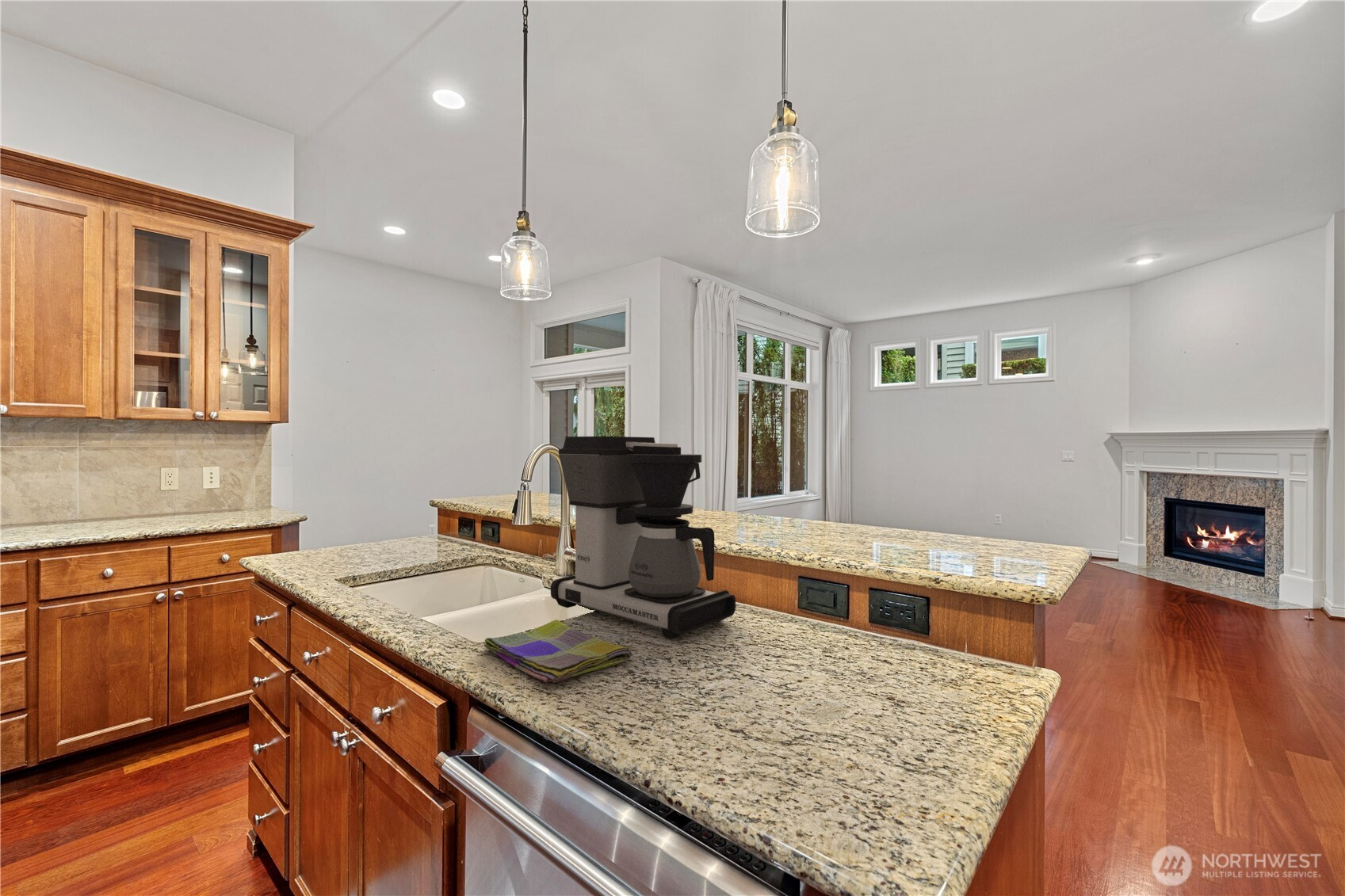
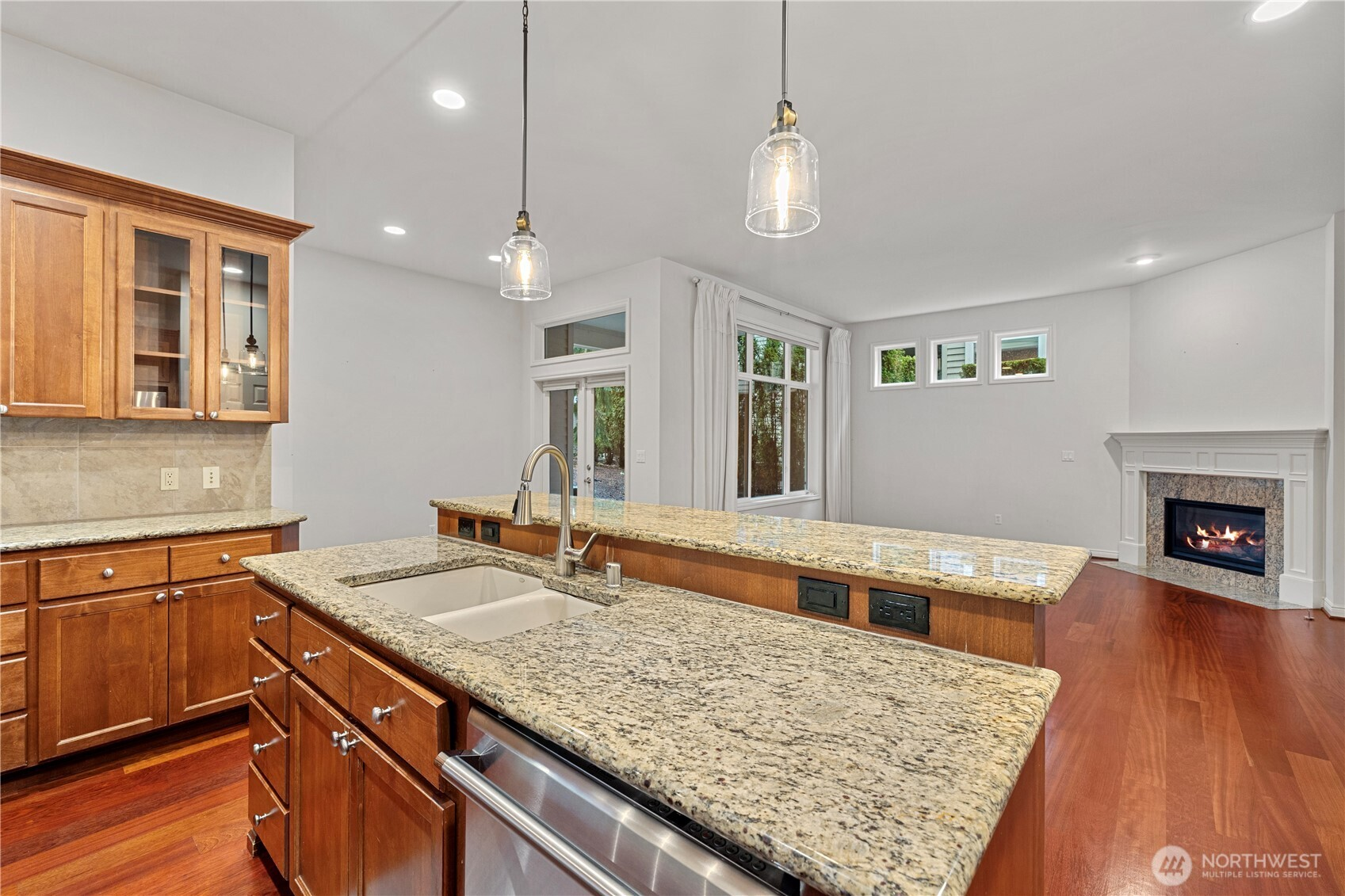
- coffee maker [550,436,736,640]
- dish towel [483,619,632,684]
